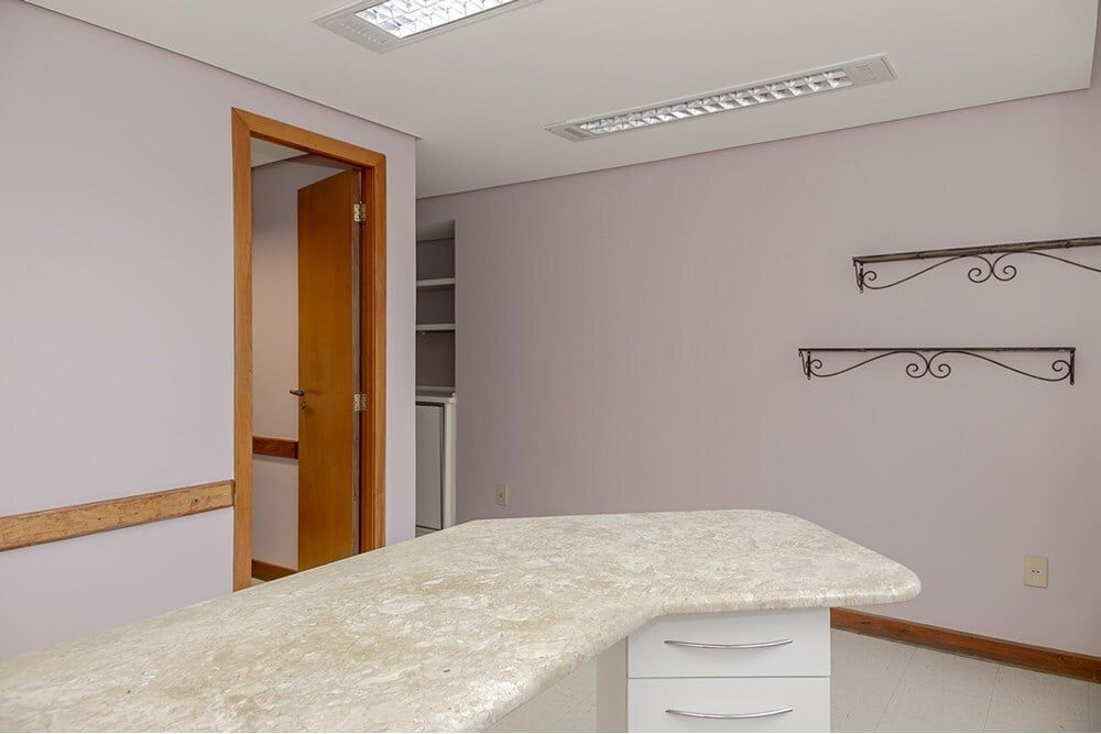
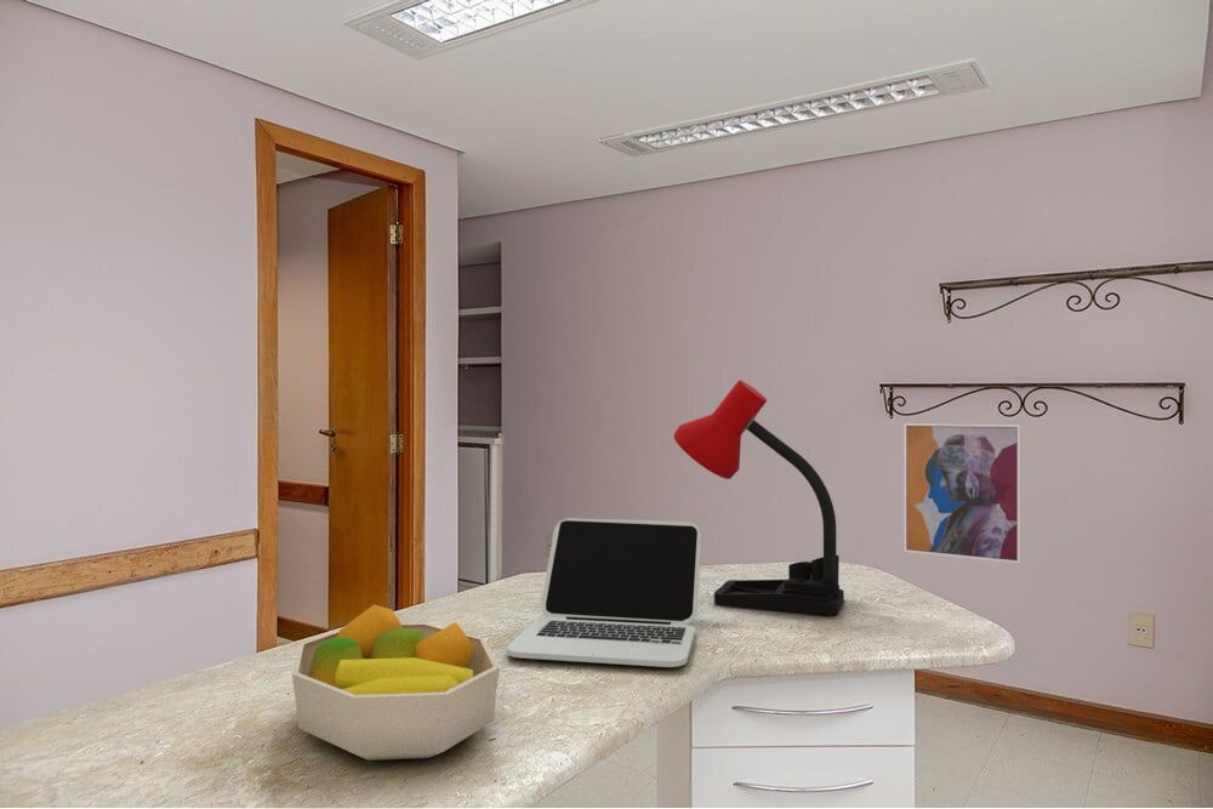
+ fruit bowl [291,604,501,762]
+ desk lamp [672,378,845,616]
+ wall art [902,422,1021,564]
+ laptop [506,517,702,668]
